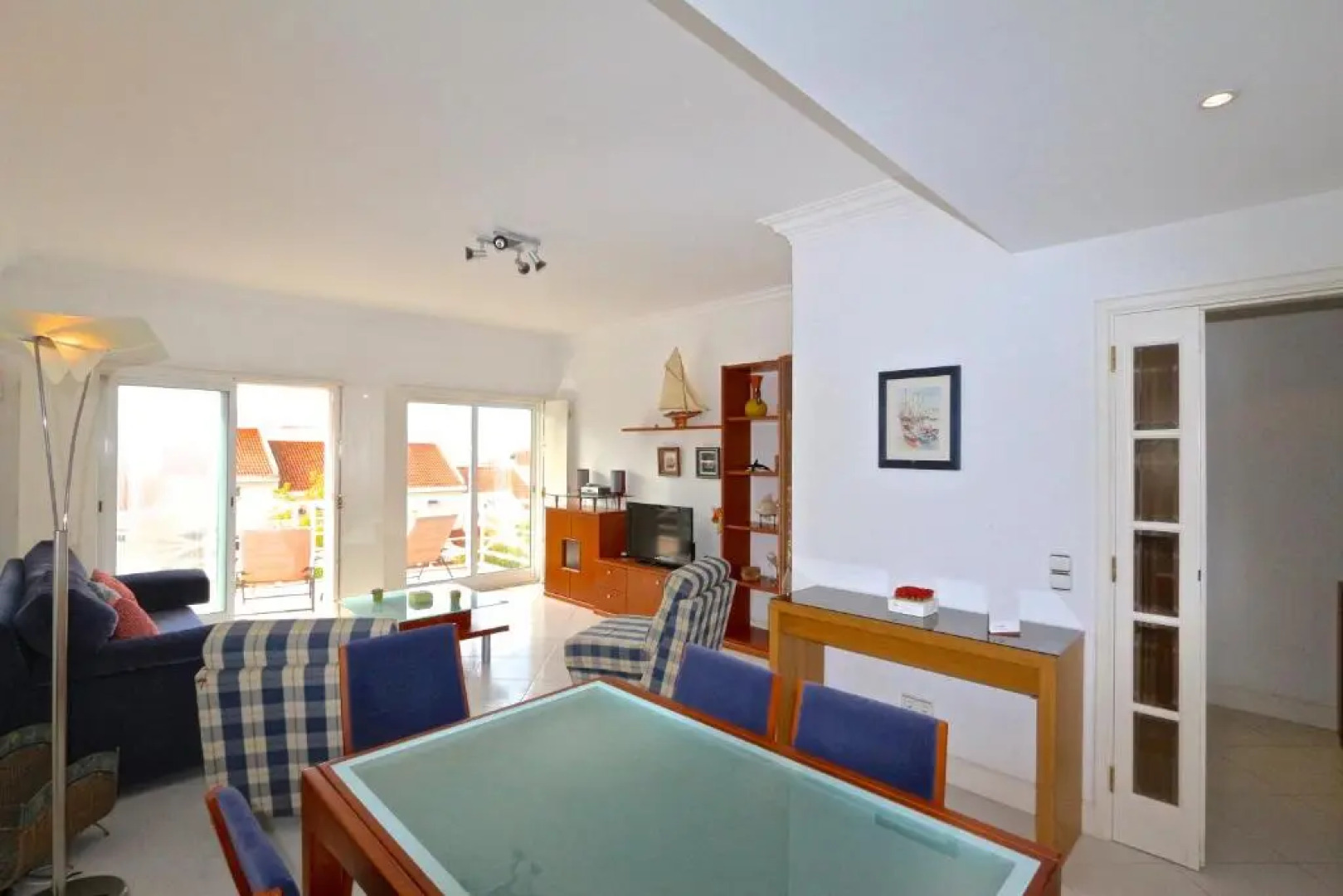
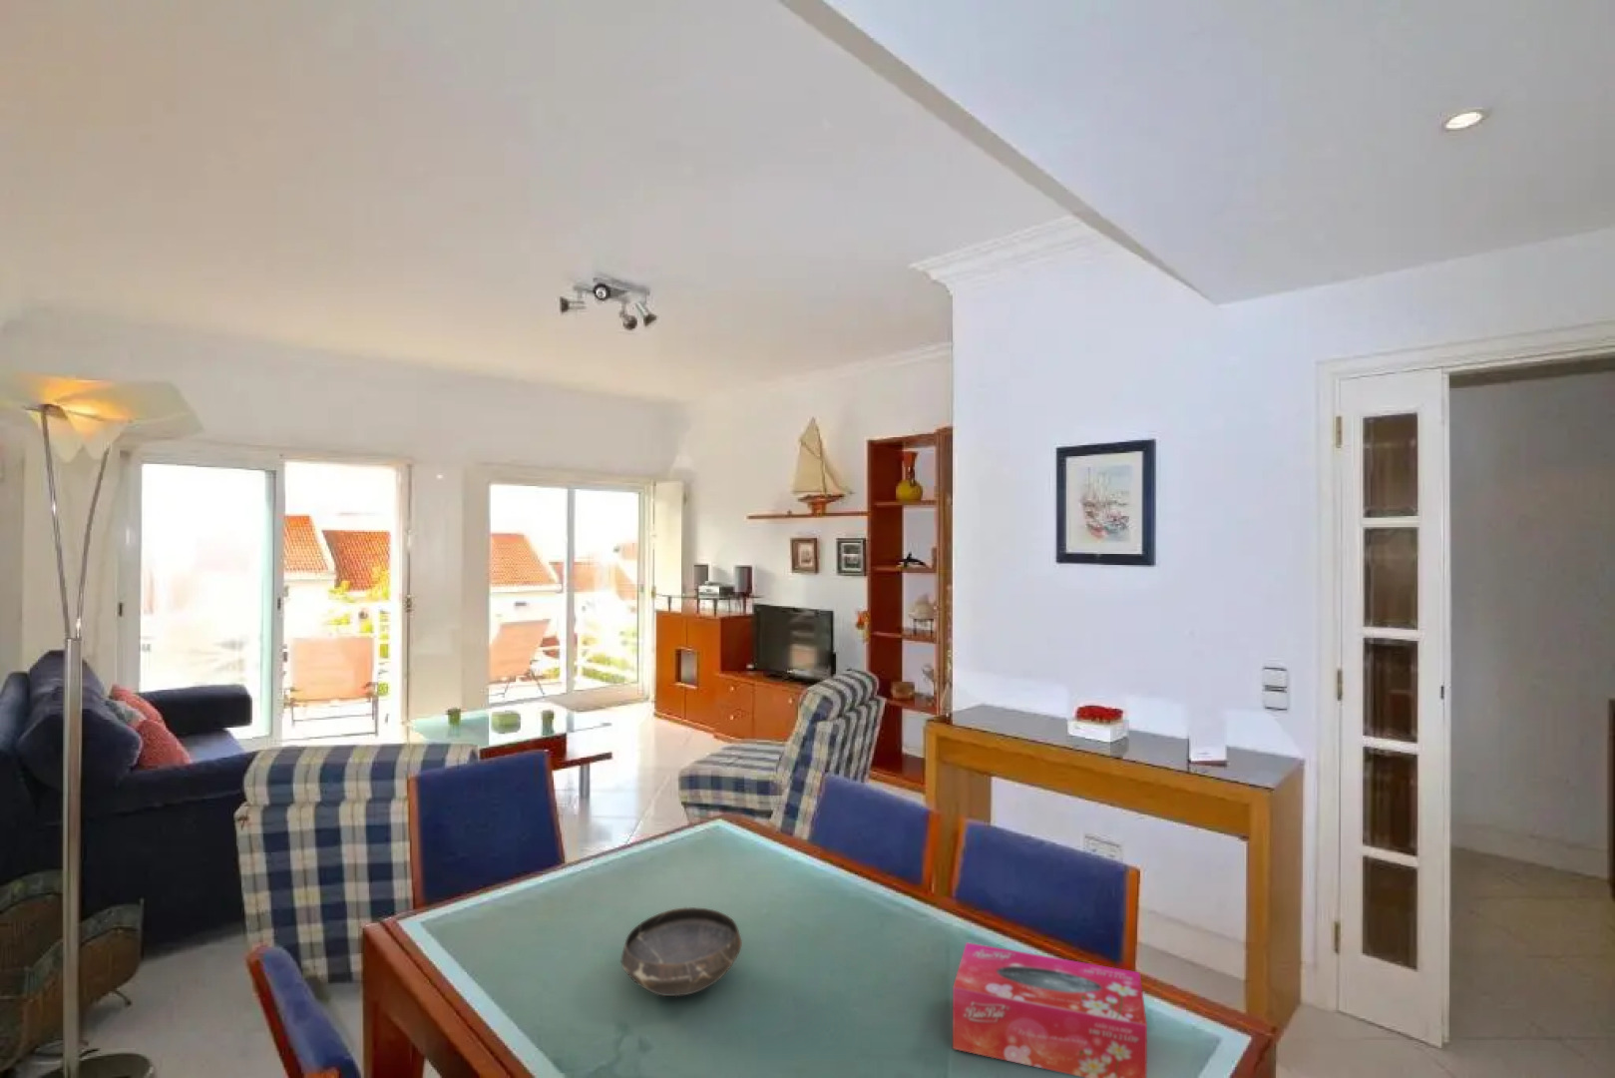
+ bowl [619,906,743,997]
+ tissue box [951,941,1148,1078]
